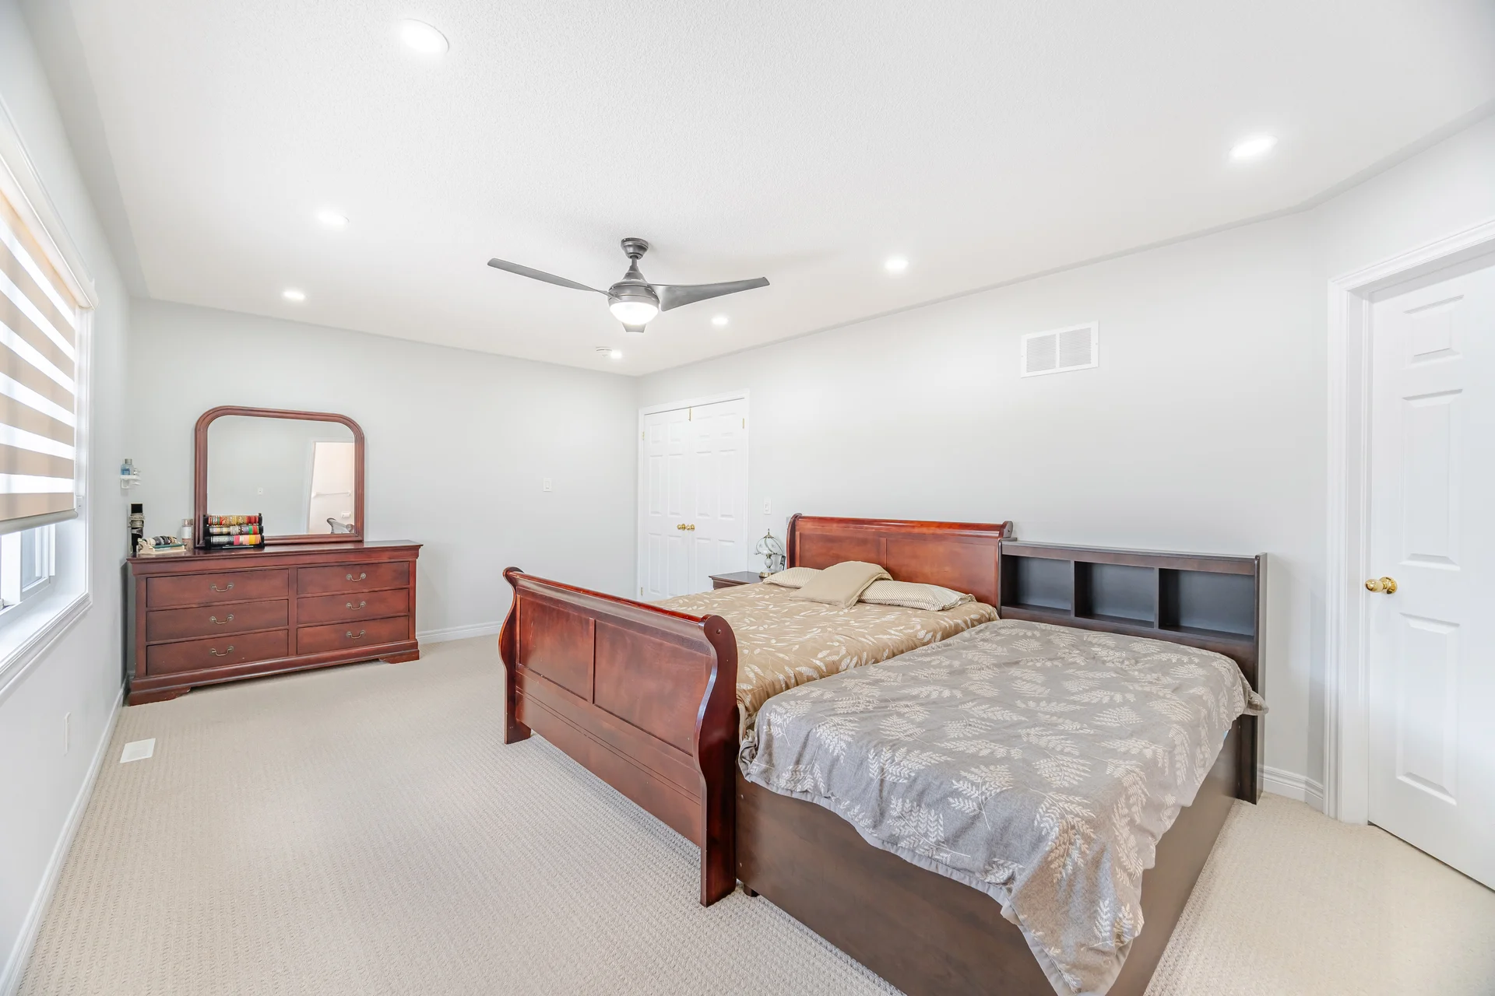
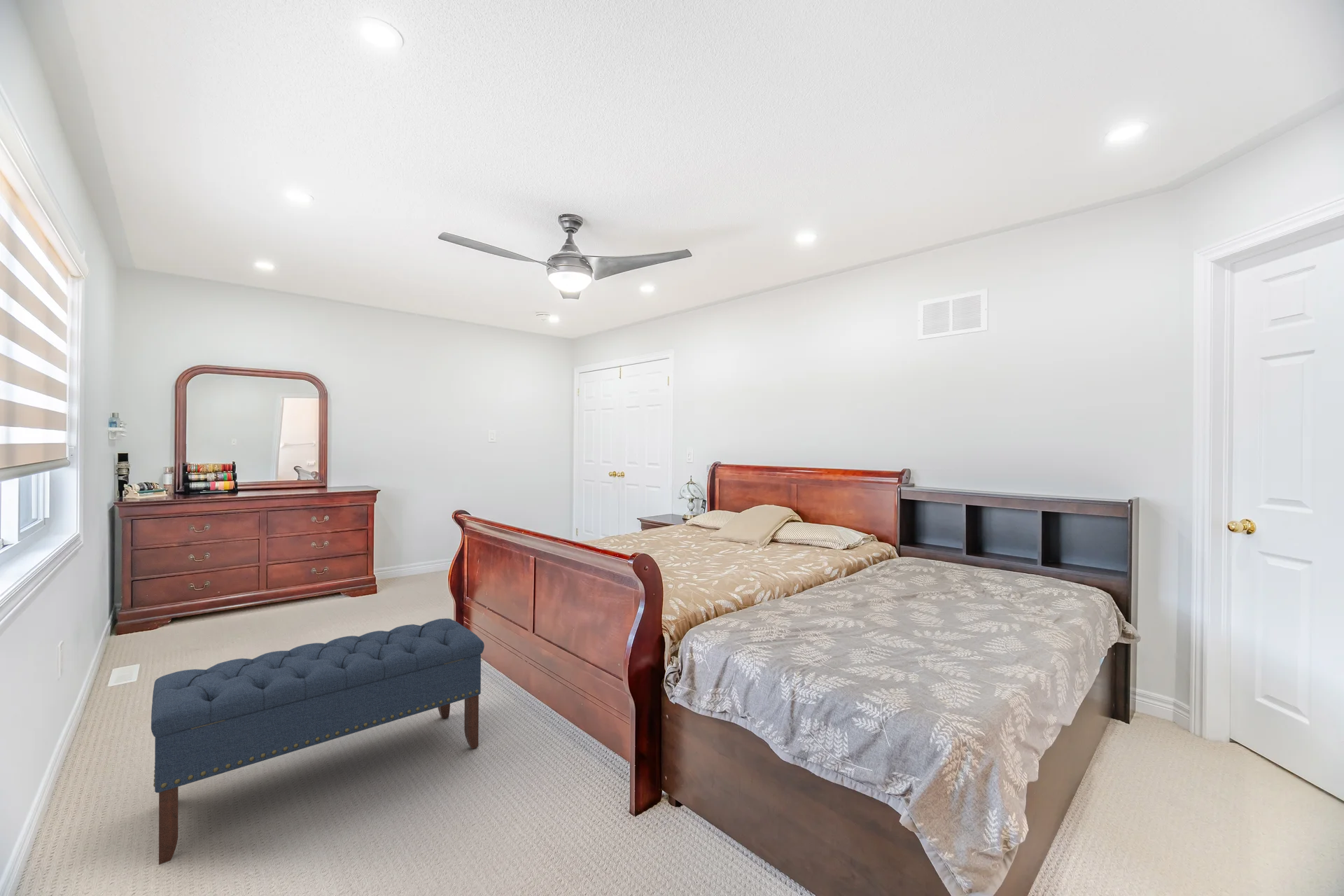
+ bench [151,617,485,865]
